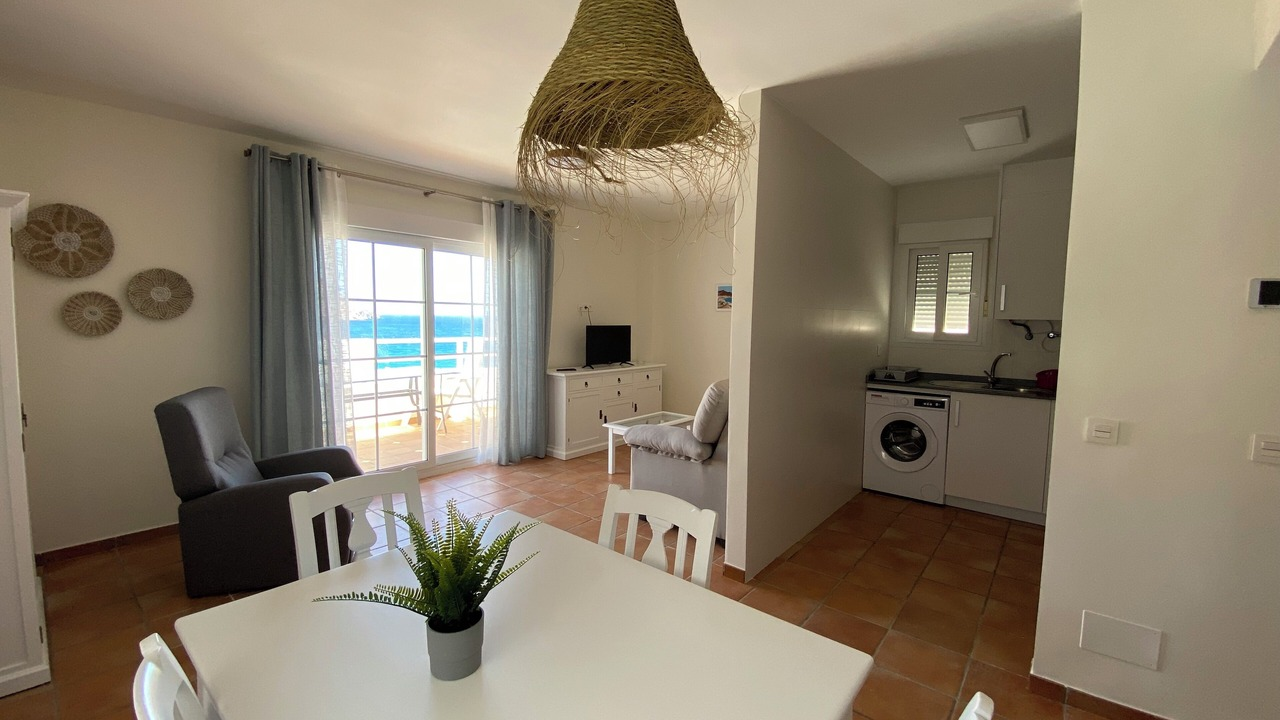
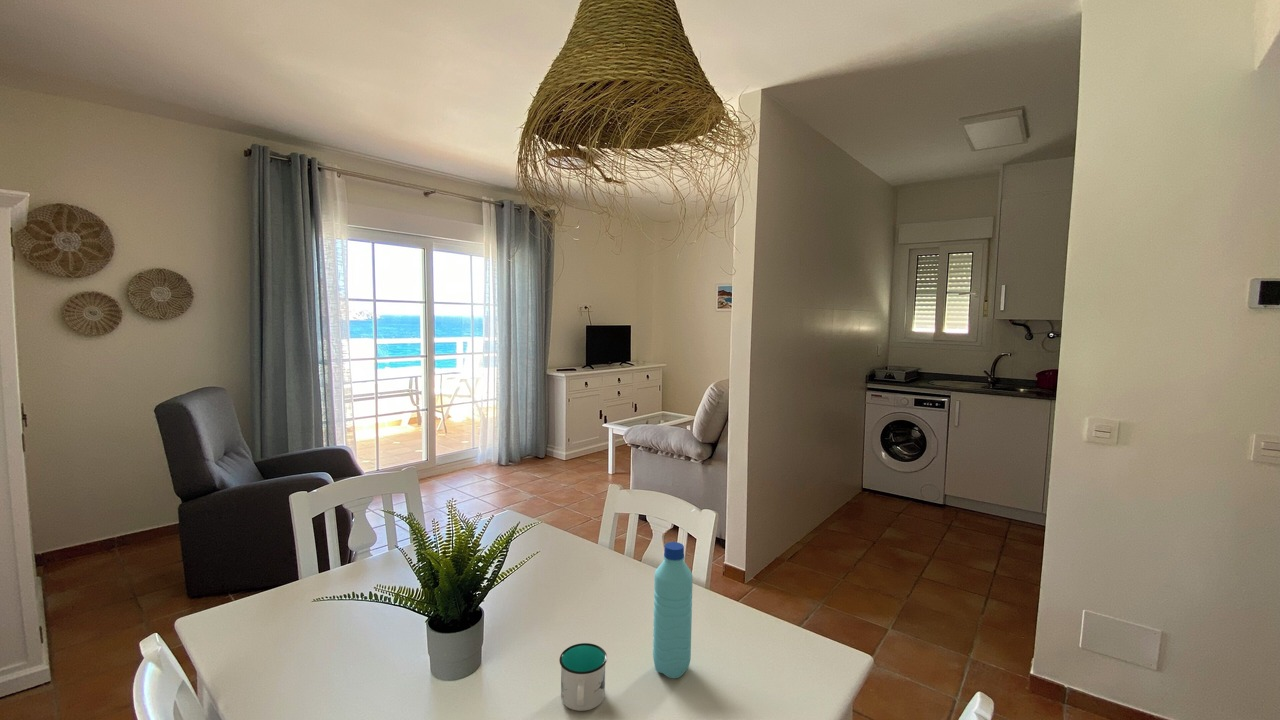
+ mug [558,642,608,712]
+ water bottle [652,541,694,679]
